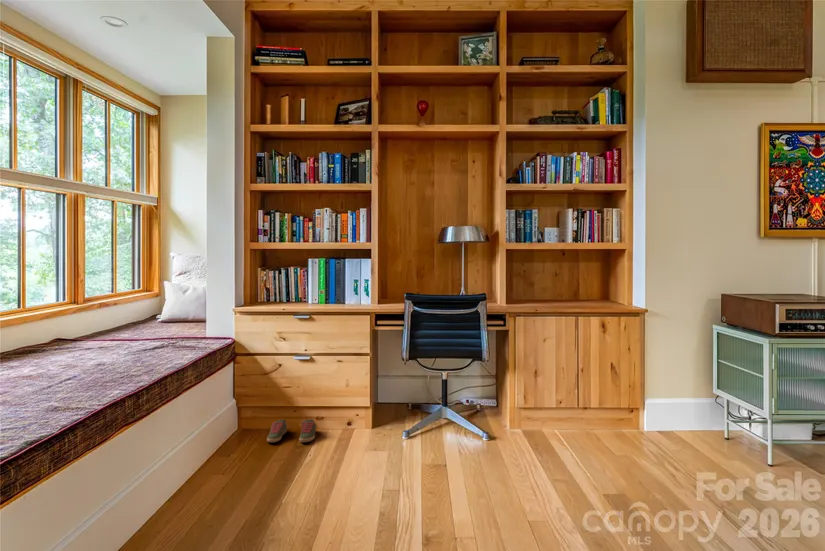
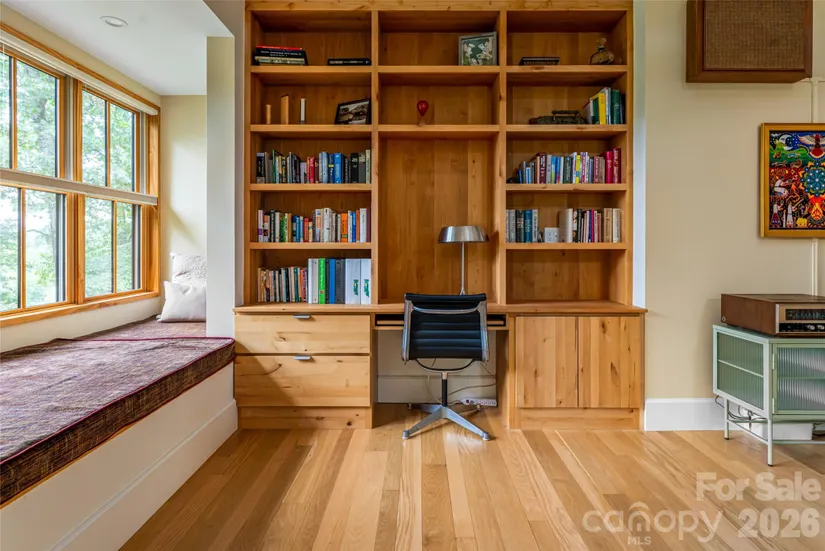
- shoe [266,418,317,443]
